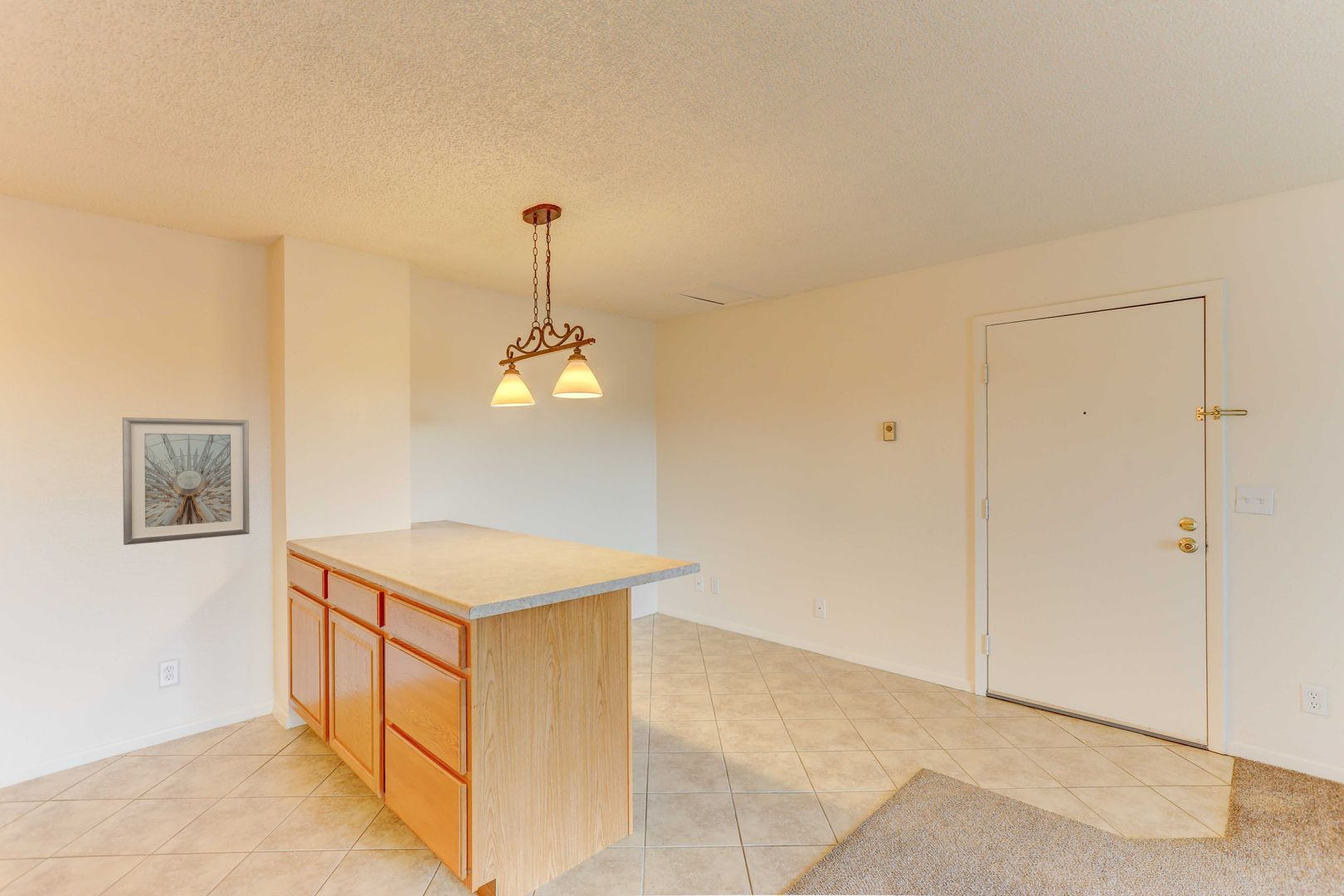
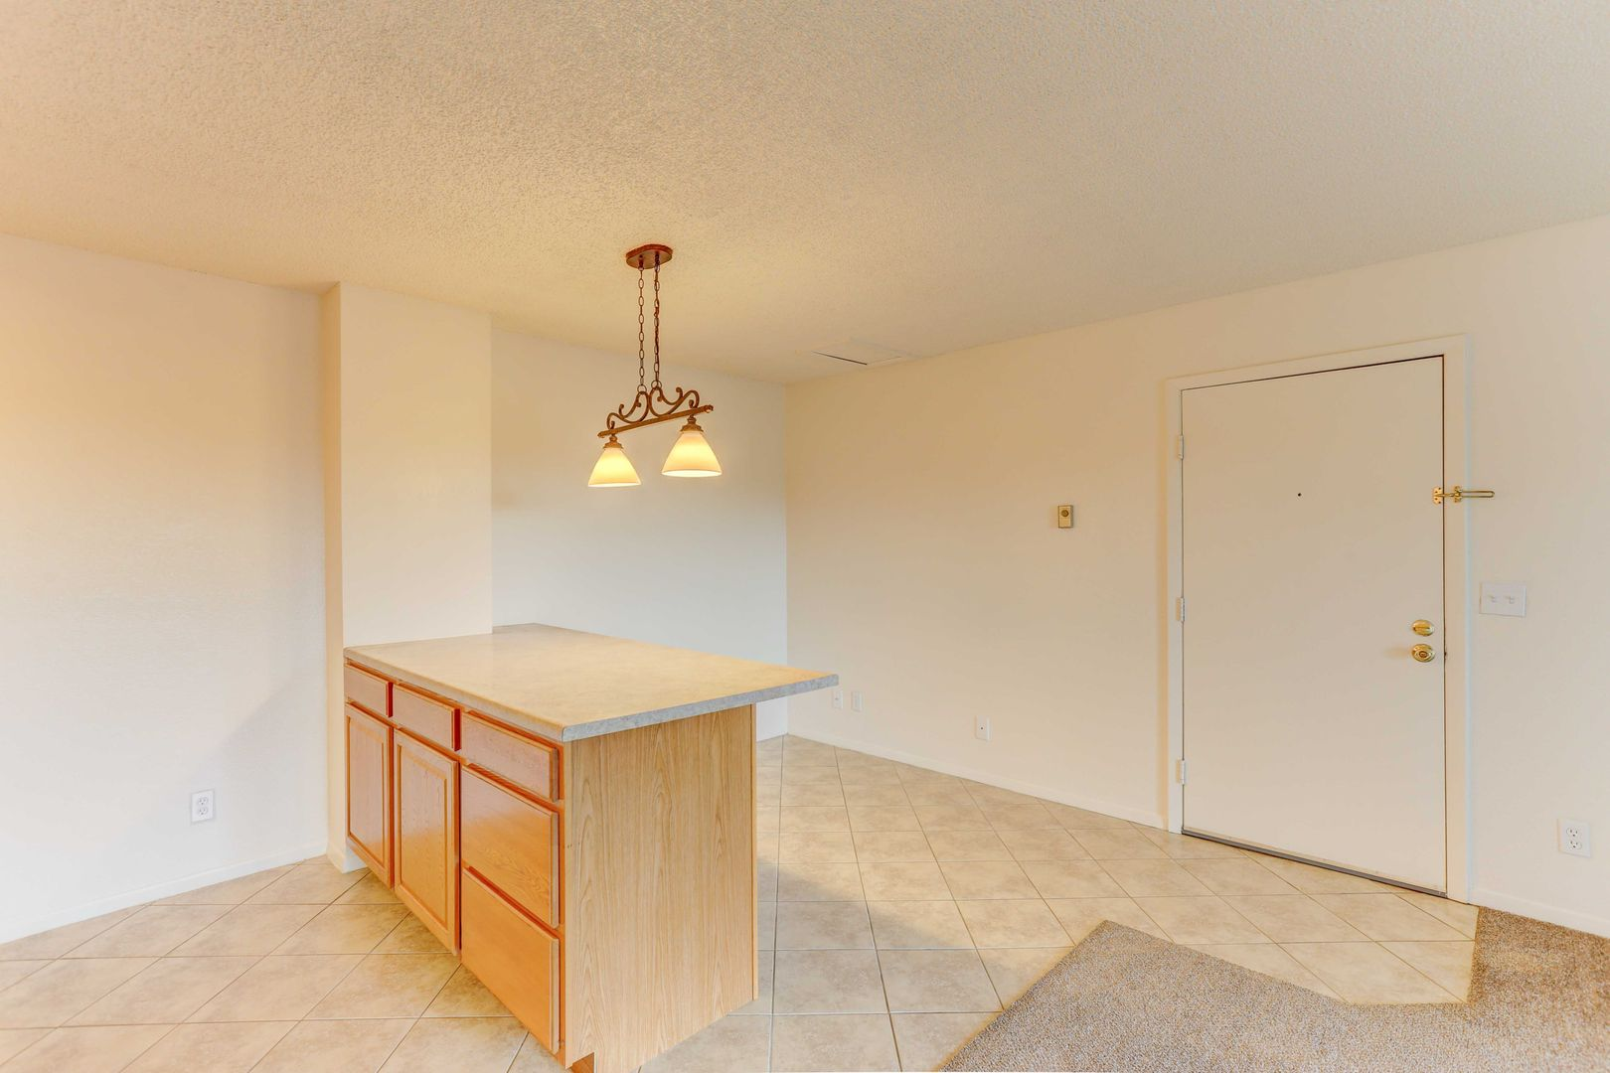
- picture frame [122,416,251,546]
